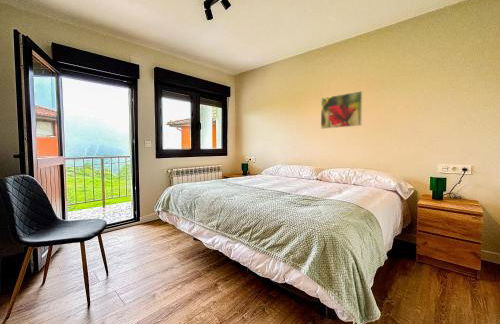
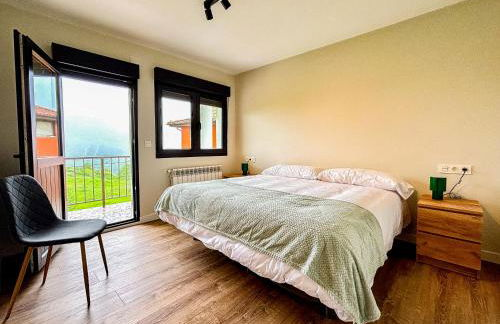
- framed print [320,90,363,130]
